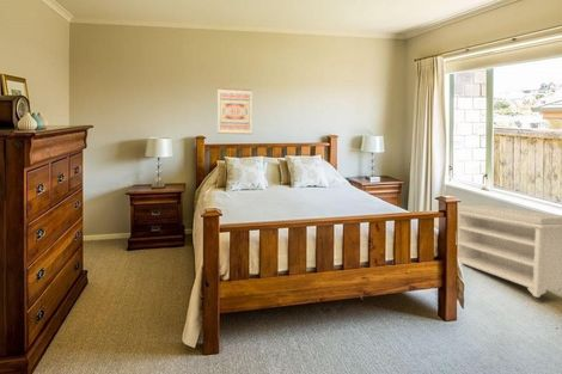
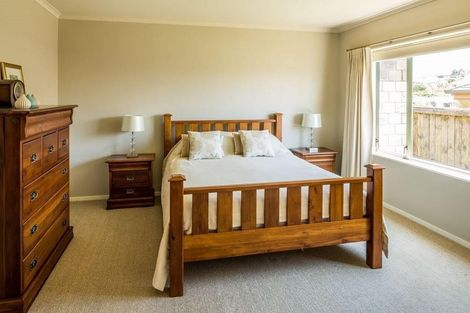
- wall art [216,86,253,135]
- bench [457,204,562,299]
